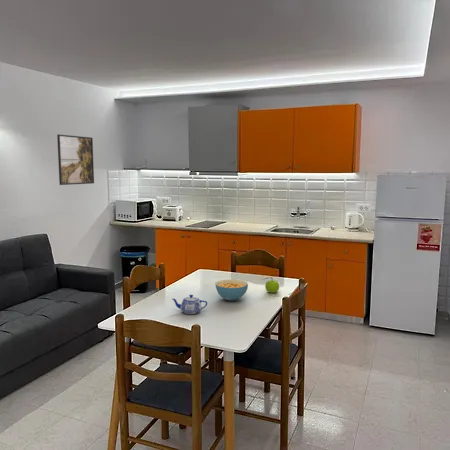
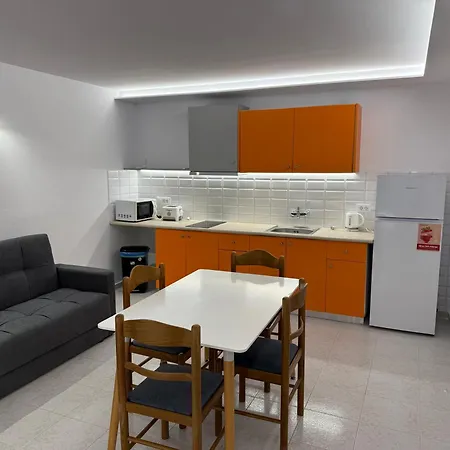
- teapot [172,294,208,315]
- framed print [56,133,95,186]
- fruit [260,276,280,294]
- cereal bowl [214,279,249,302]
